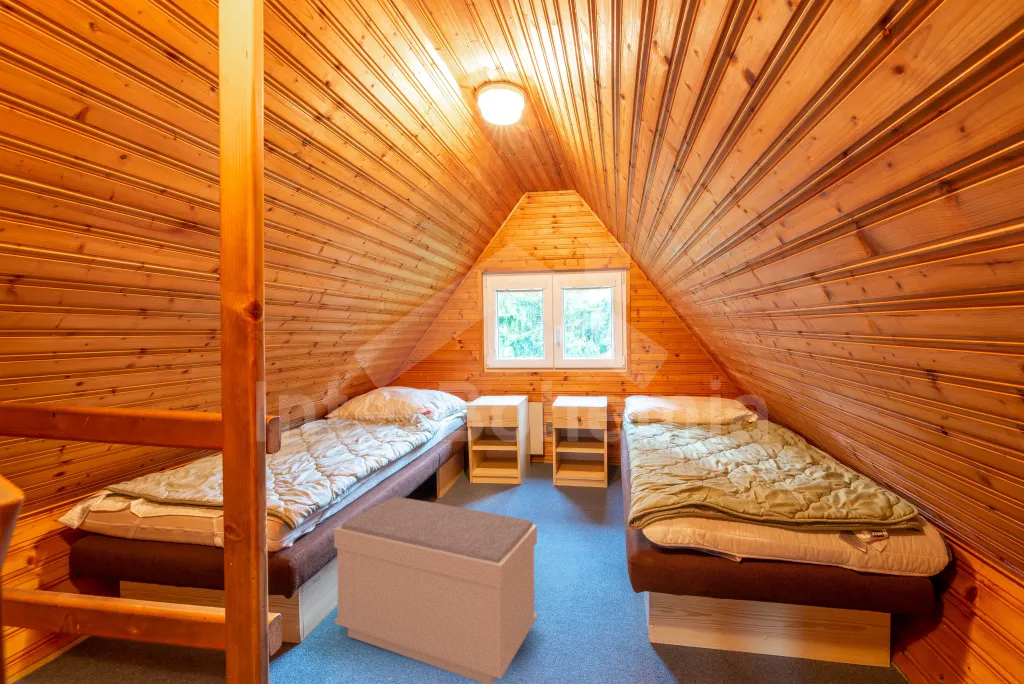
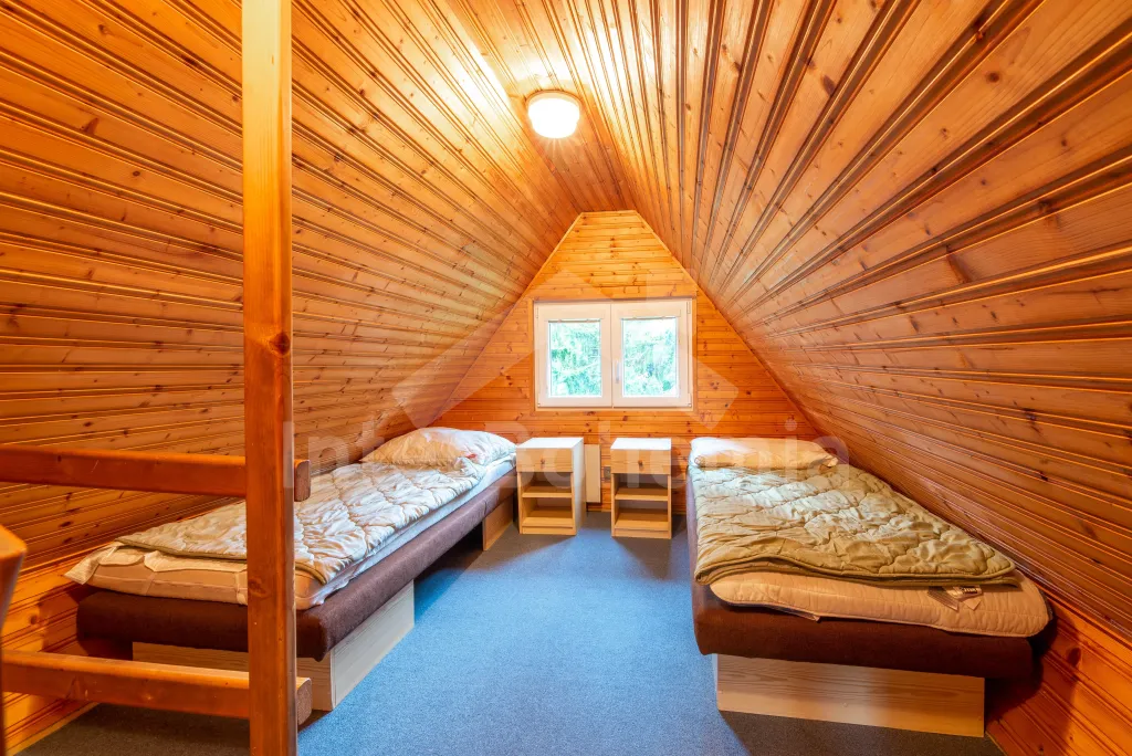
- bench [333,496,538,684]
